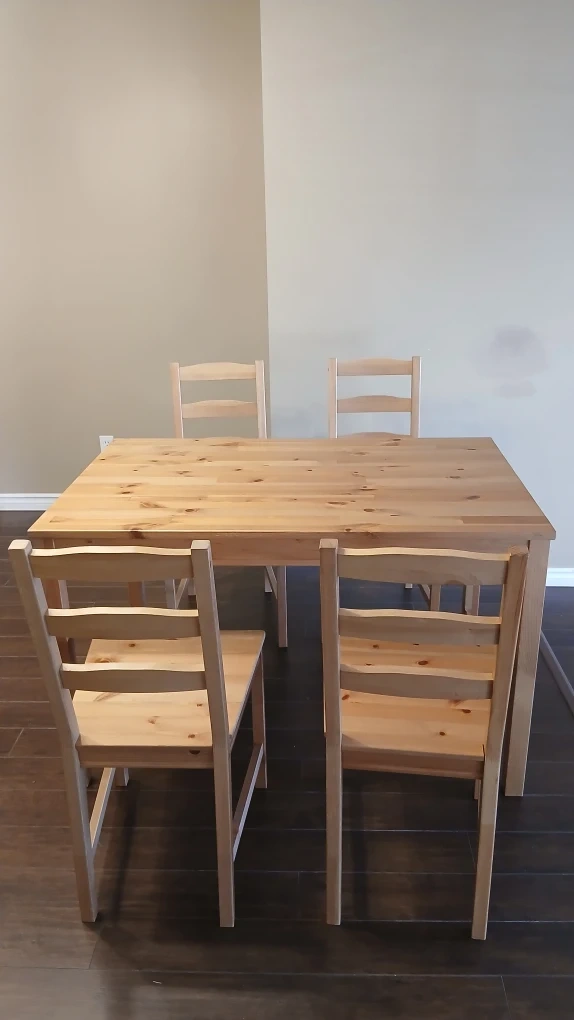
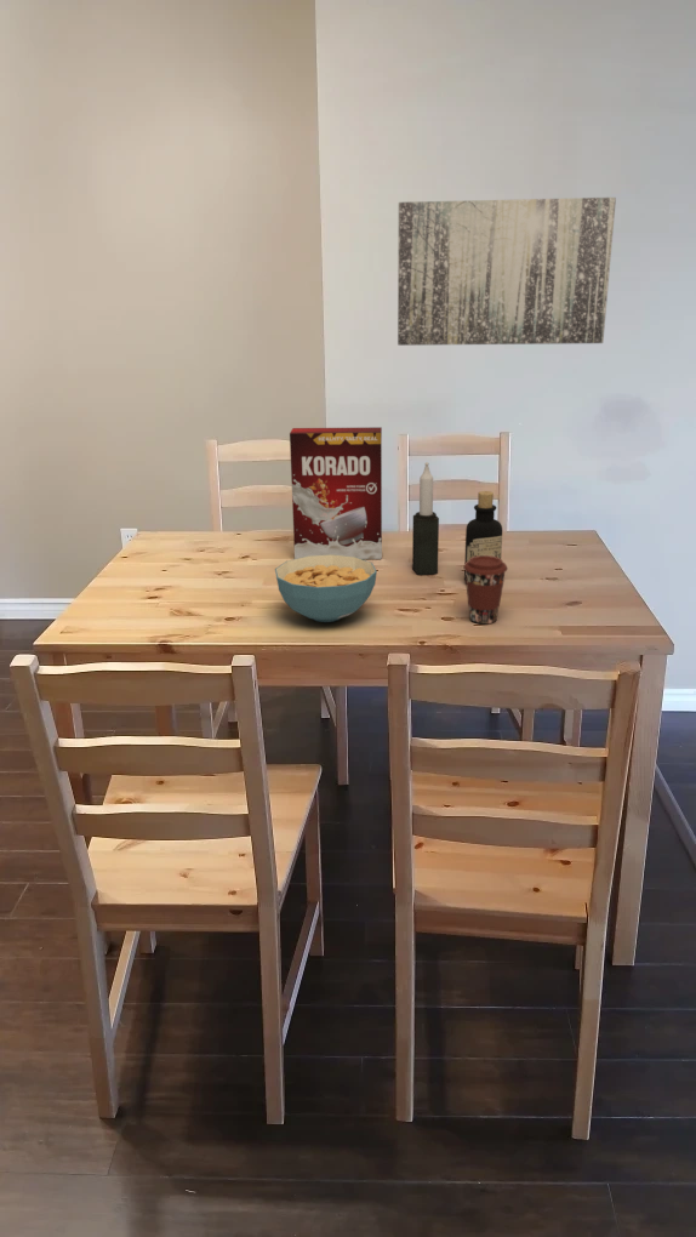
+ wall art [397,196,617,347]
+ cereal bowl [274,554,378,623]
+ cereal box [289,426,383,560]
+ coffee cup [462,555,509,626]
+ candle [411,461,440,576]
+ bottle [463,490,503,583]
